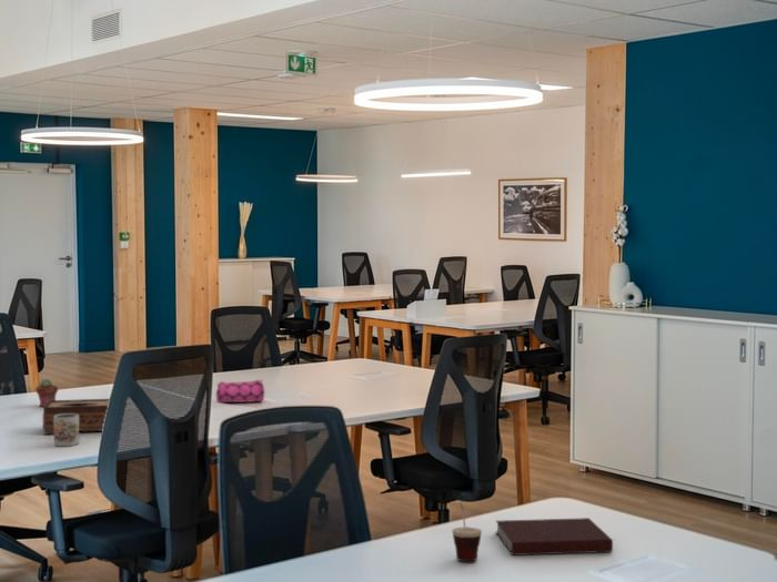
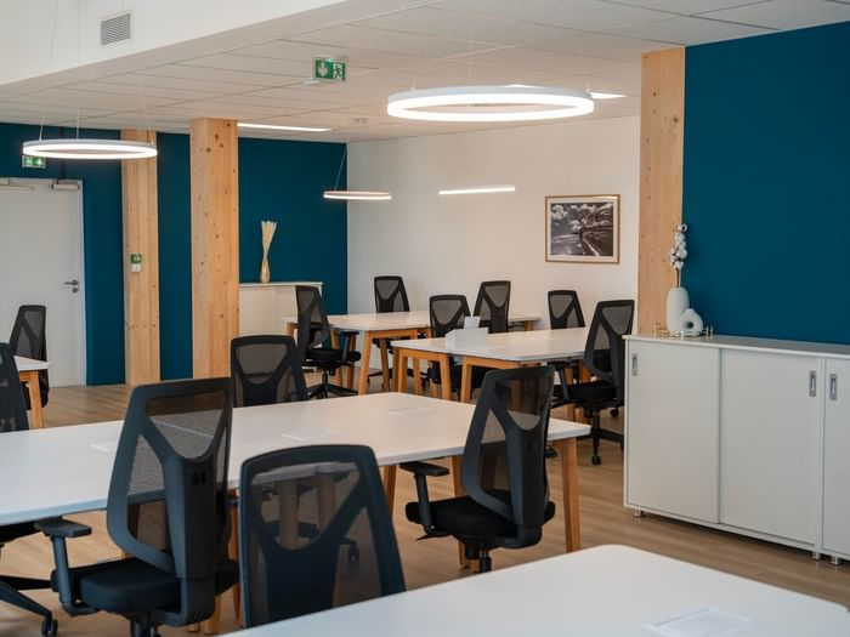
- mug [53,413,80,447]
- cup [451,501,483,562]
- notebook [495,517,614,557]
- tissue box [42,398,111,436]
- potted succulent [34,378,59,408]
- pencil case [215,378,265,404]
